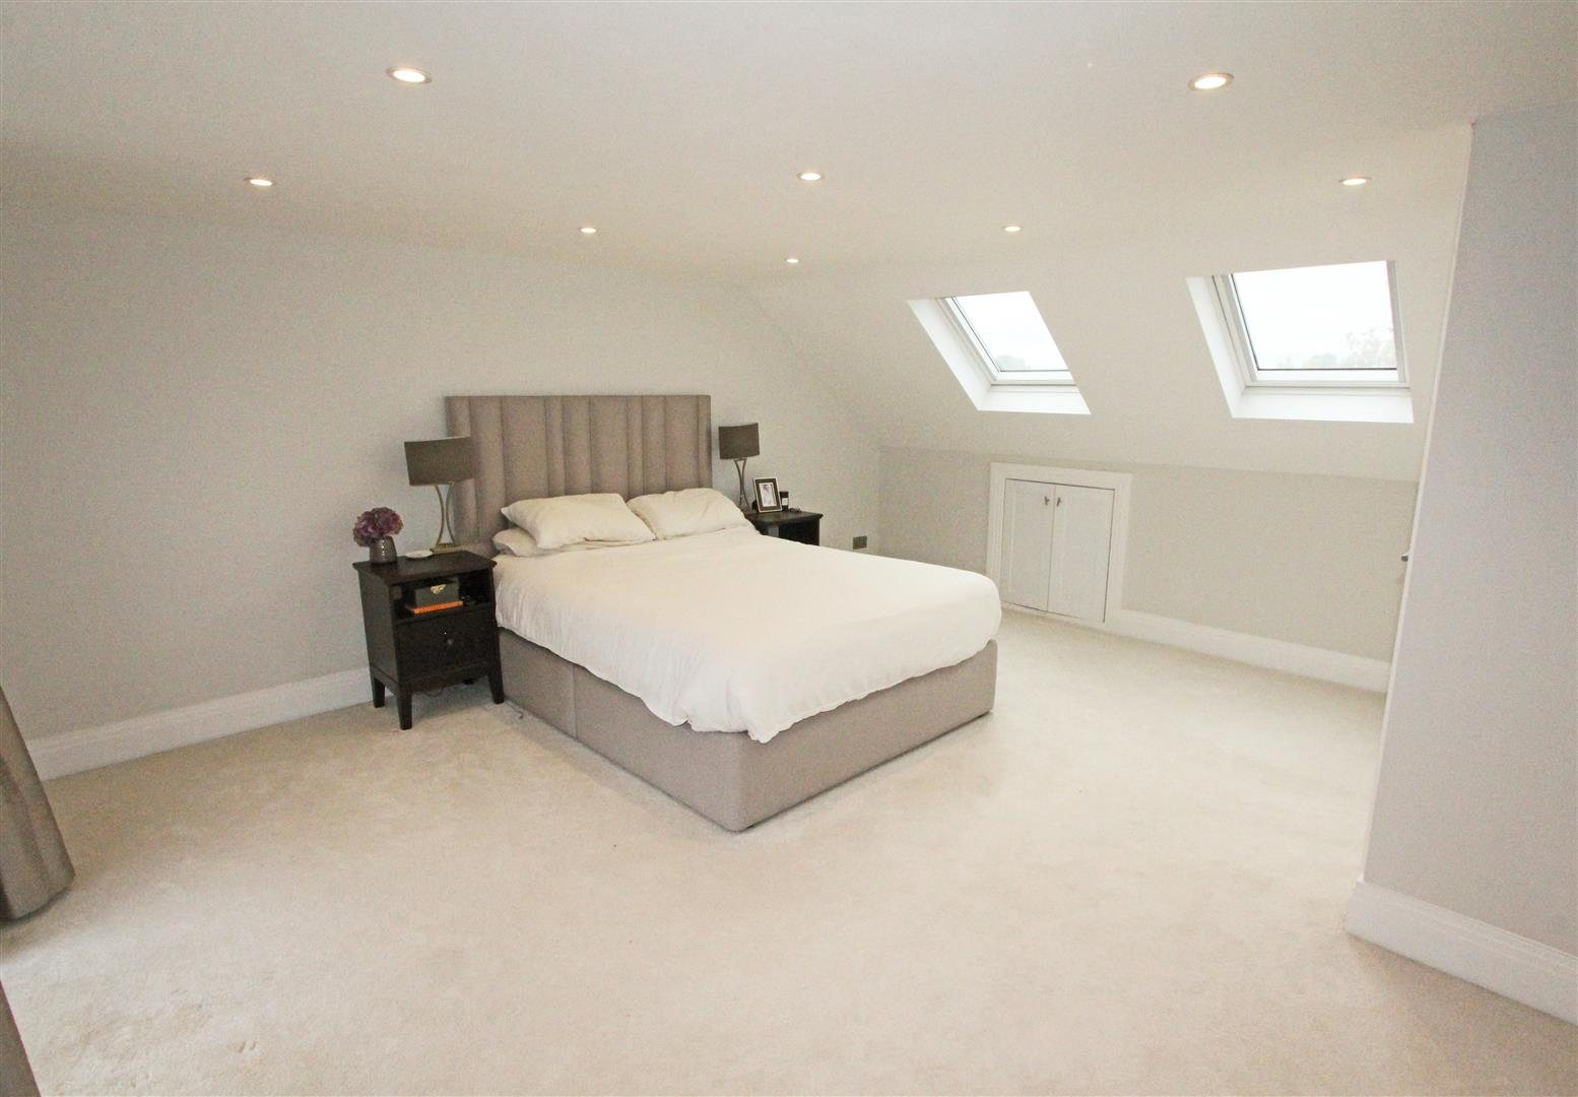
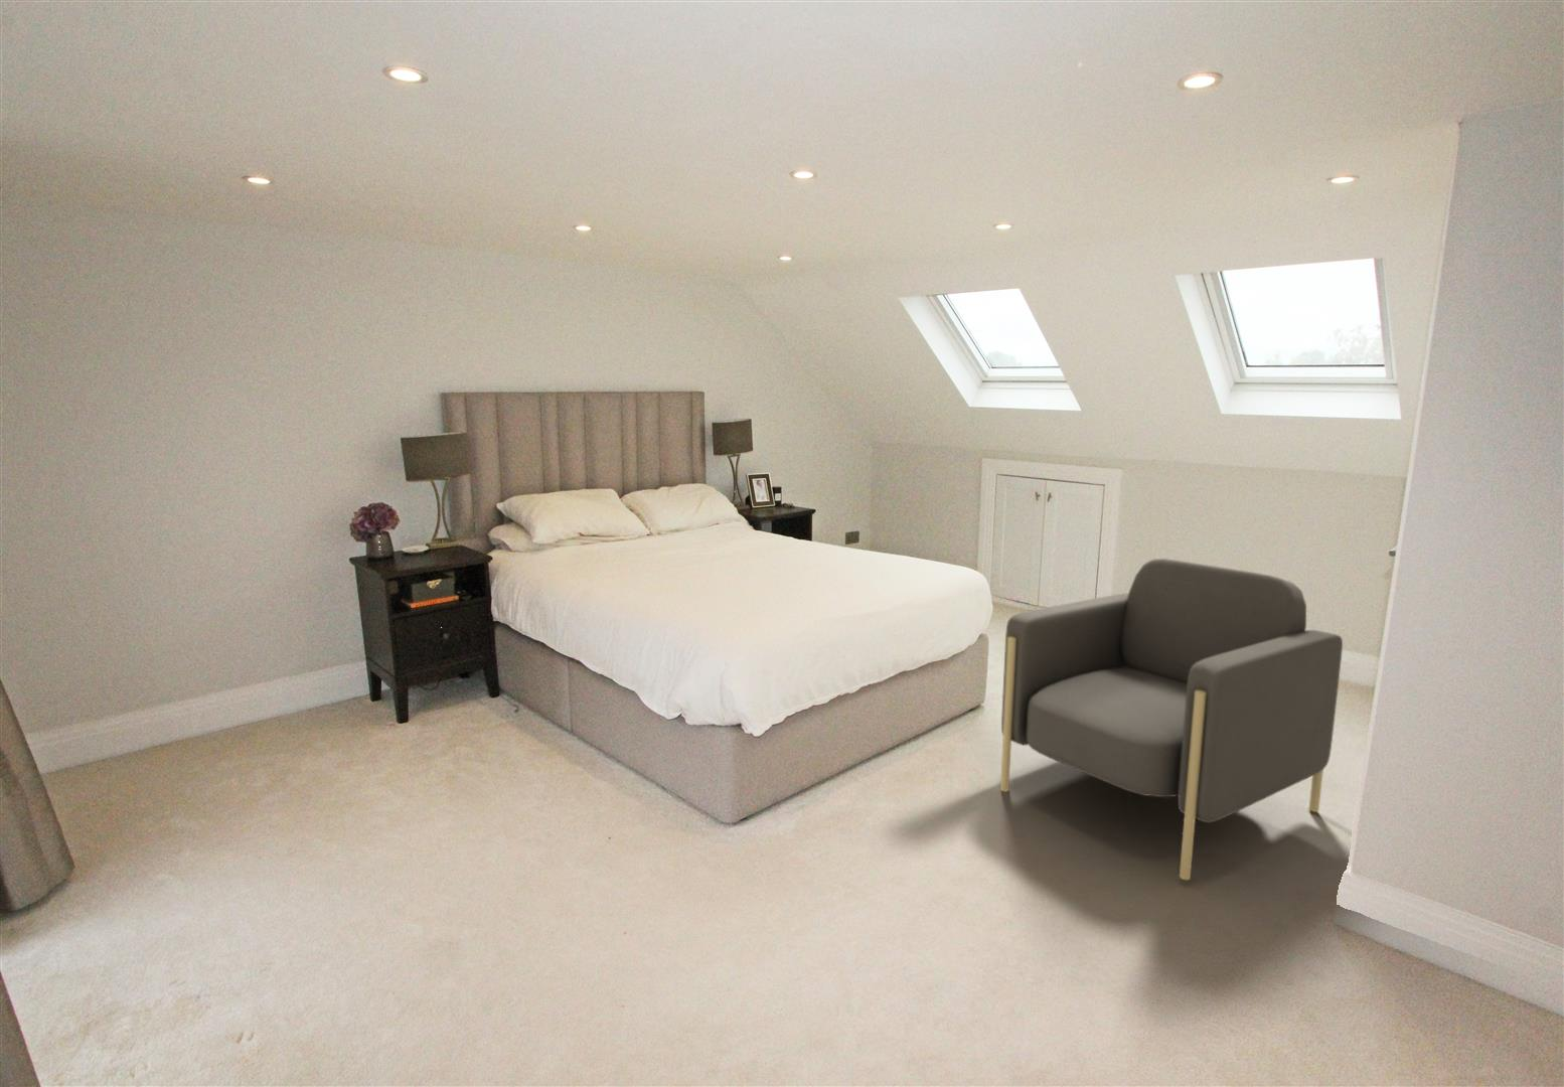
+ armchair [999,557,1344,880]
